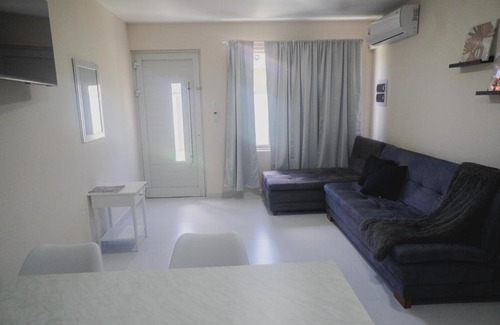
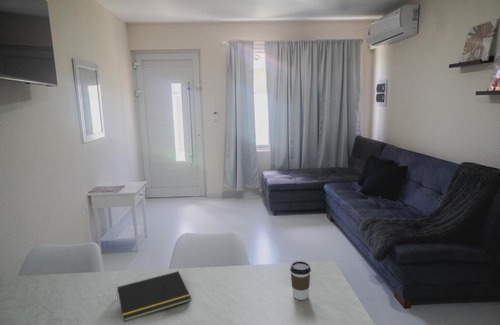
+ notepad [116,270,192,323]
+ coffee cup [289,260,312,301]
